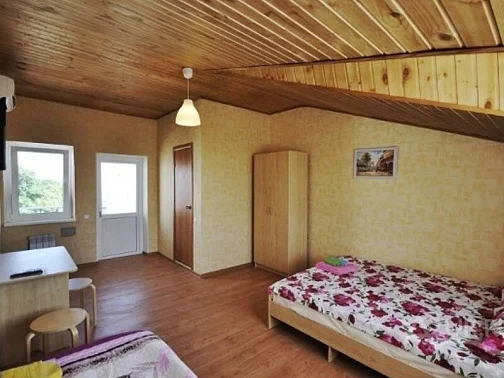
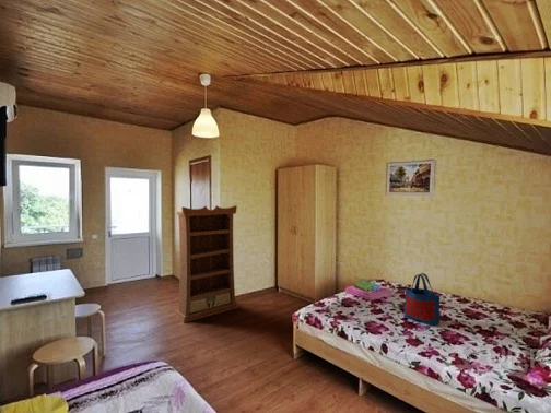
+ bookcase [174,204,239,323]
+ tote bag [403,272,441,327]
